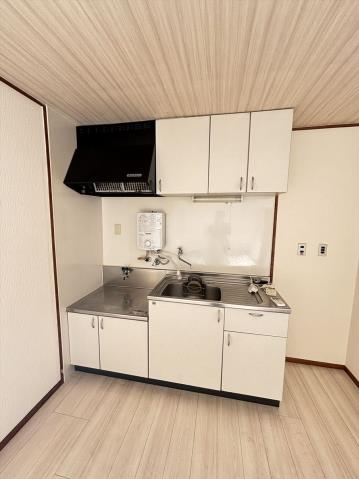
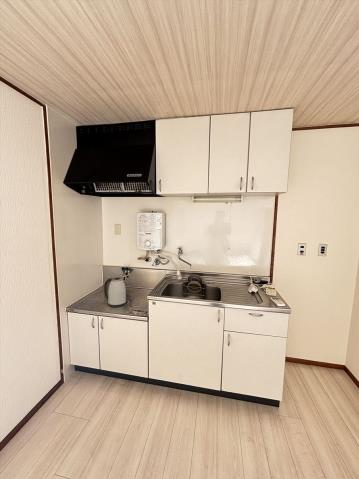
+ kettle [103,277,127,308]
